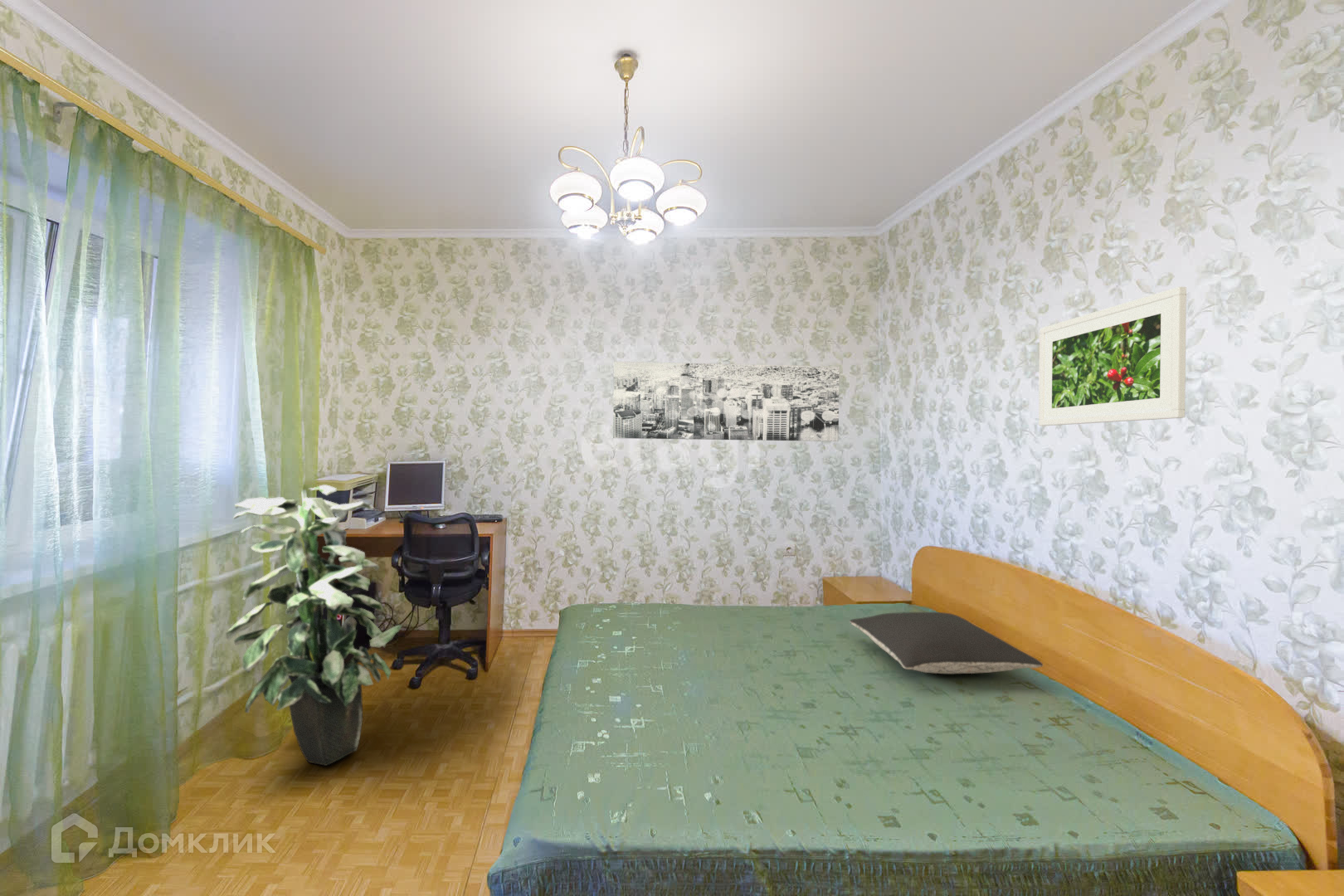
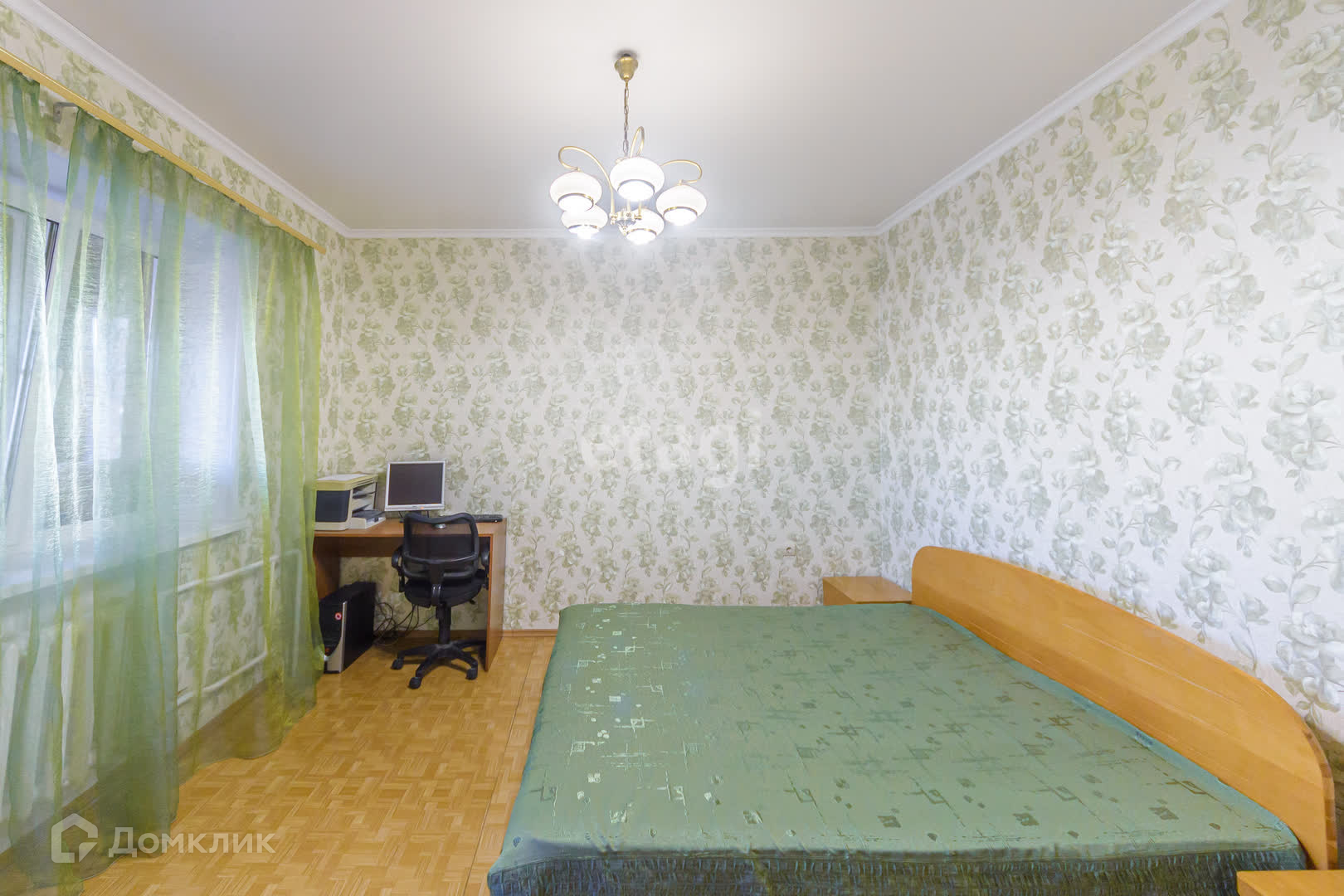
- indoor plant [225,484,403,767]
- wall art [612,361,840,442]
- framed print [1038,286,1187,426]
- pillow [849,611,1044,674]
